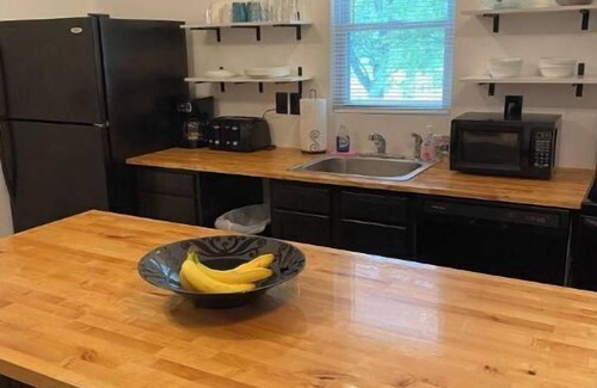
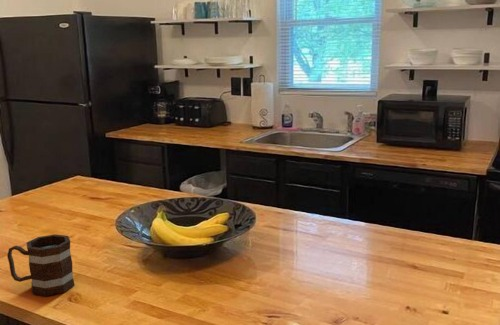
+ mug [6,233,75,297]
